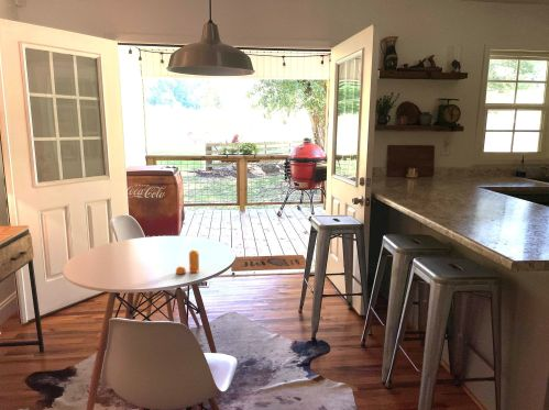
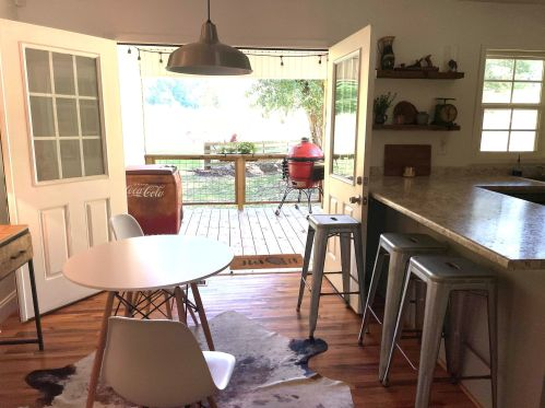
- pepper shaker [175,248,200,275]
